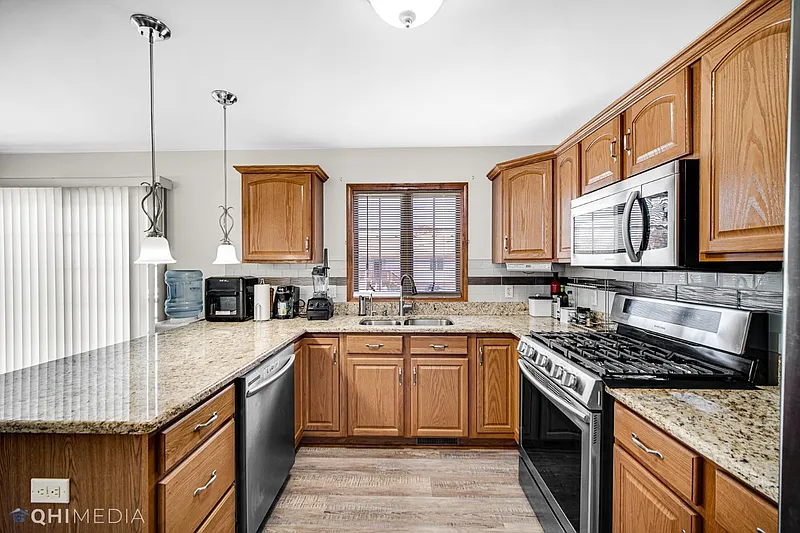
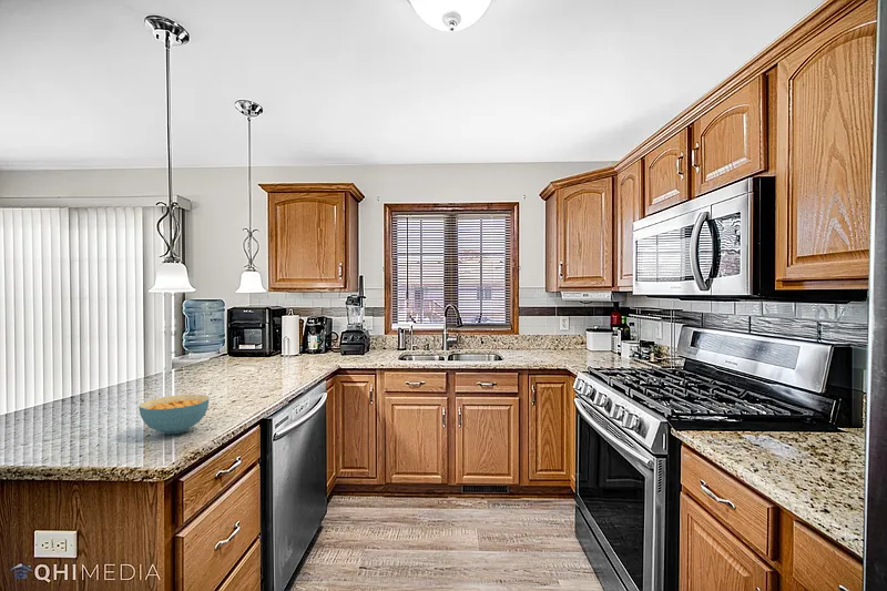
+ cereal bowl [137,394,211,435]
